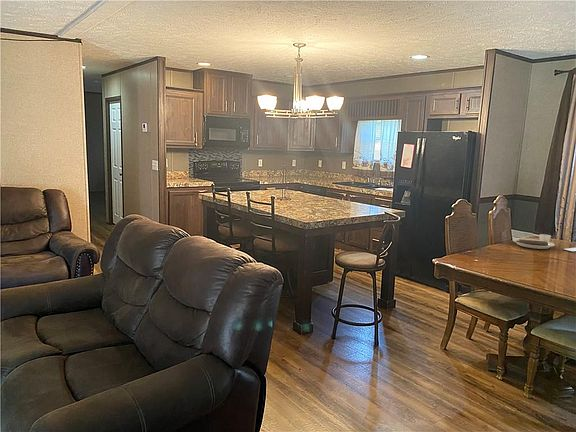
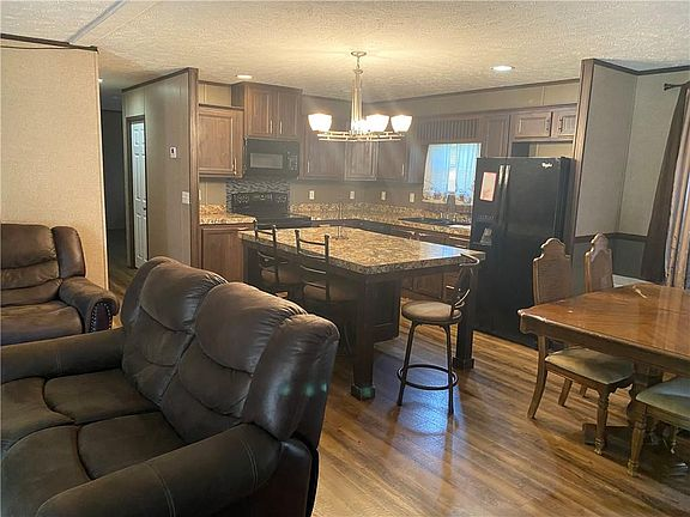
- placemat [512,233,576,253]
